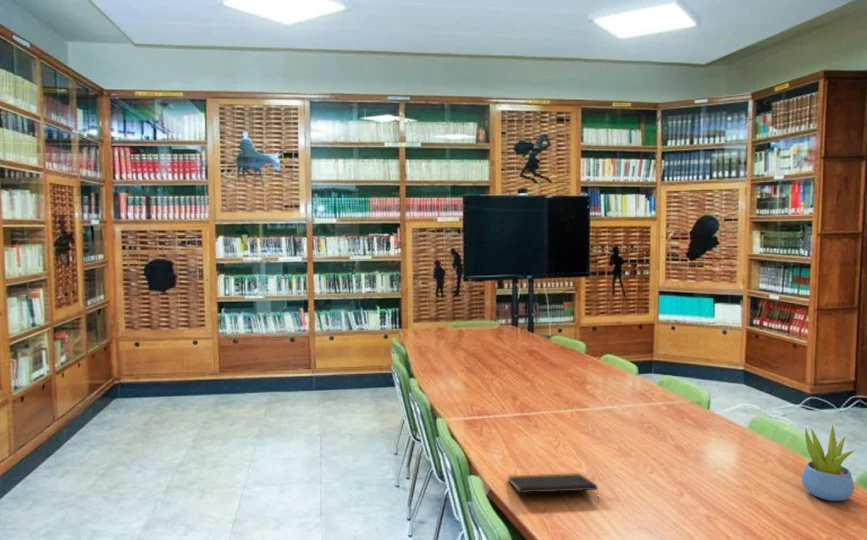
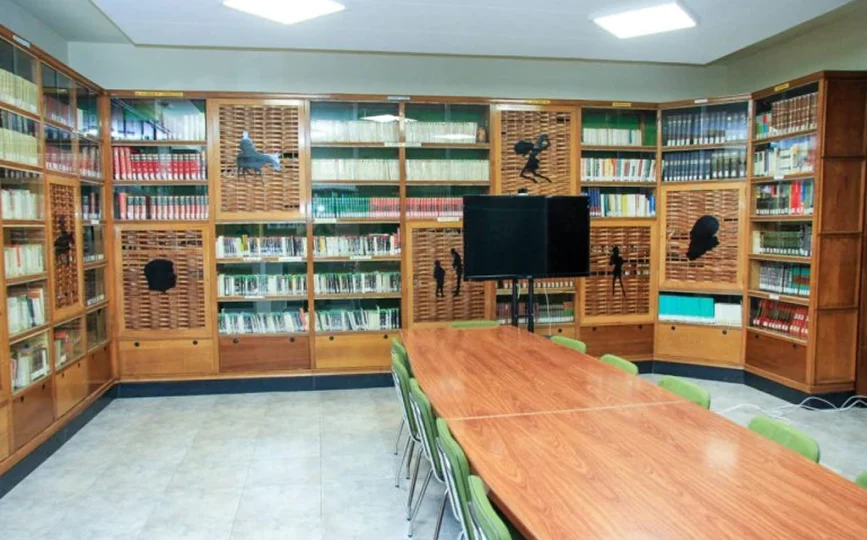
- succulent plant [801,423,856,502]
- notepad [507,472,600,501]
